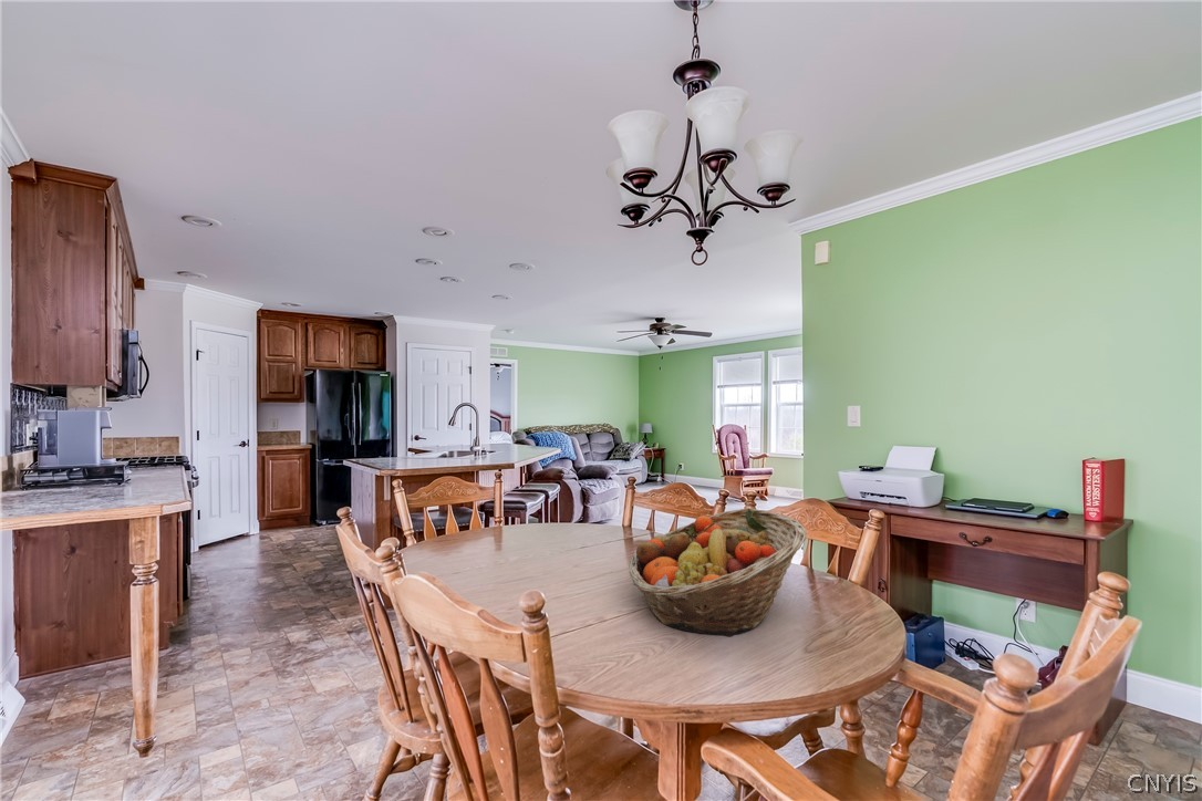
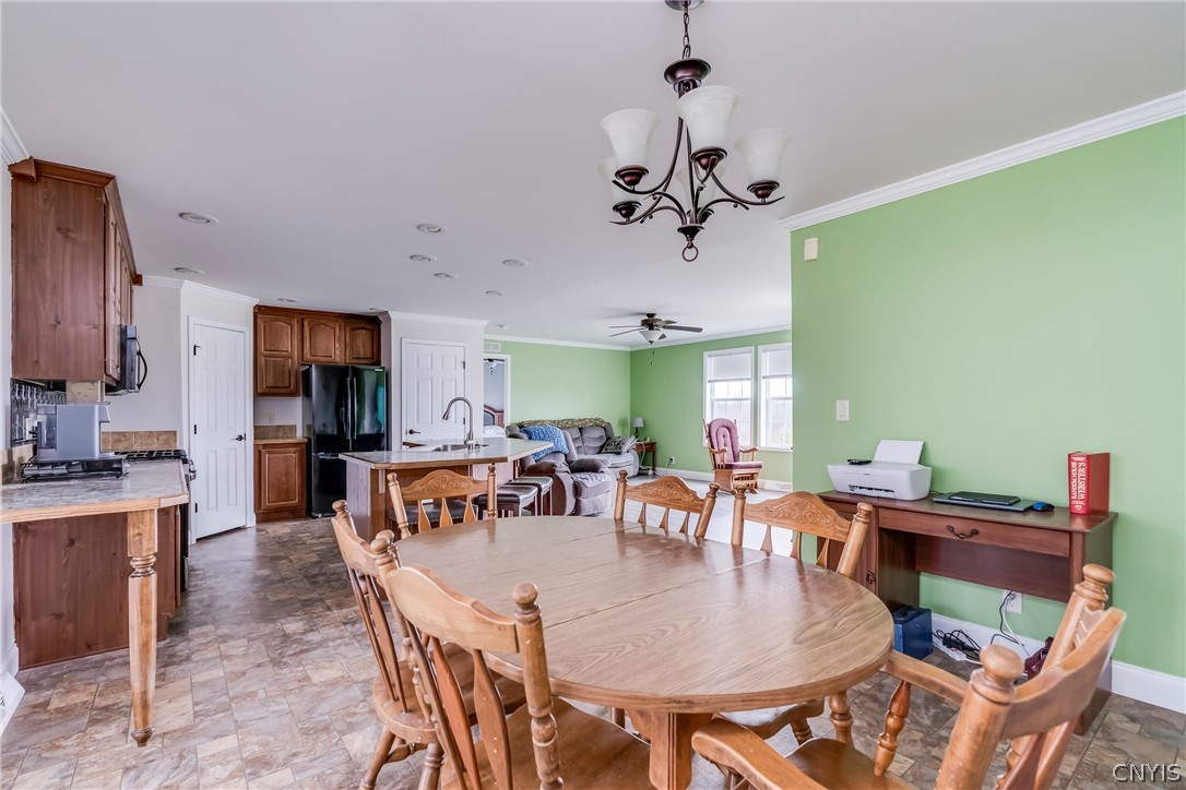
- fruit basket [629,507,808,638]
